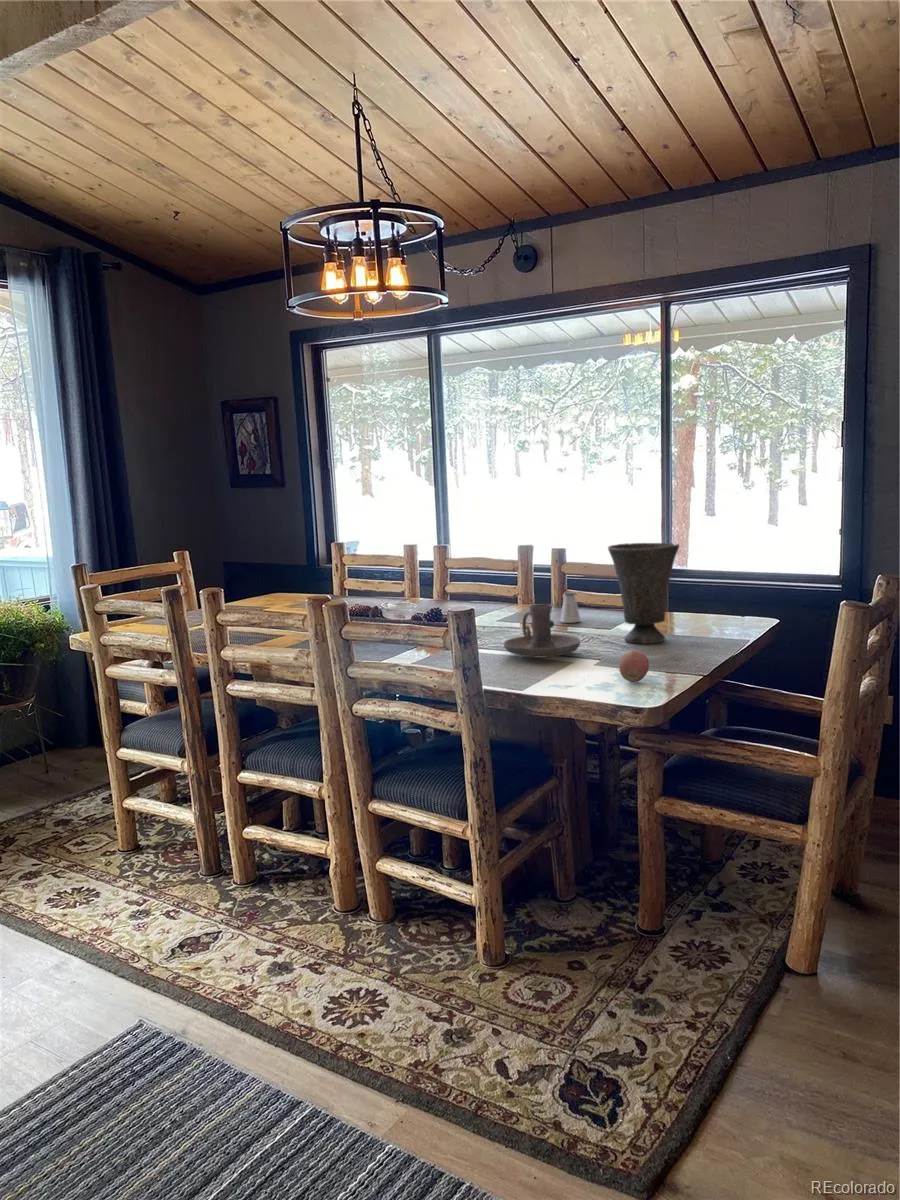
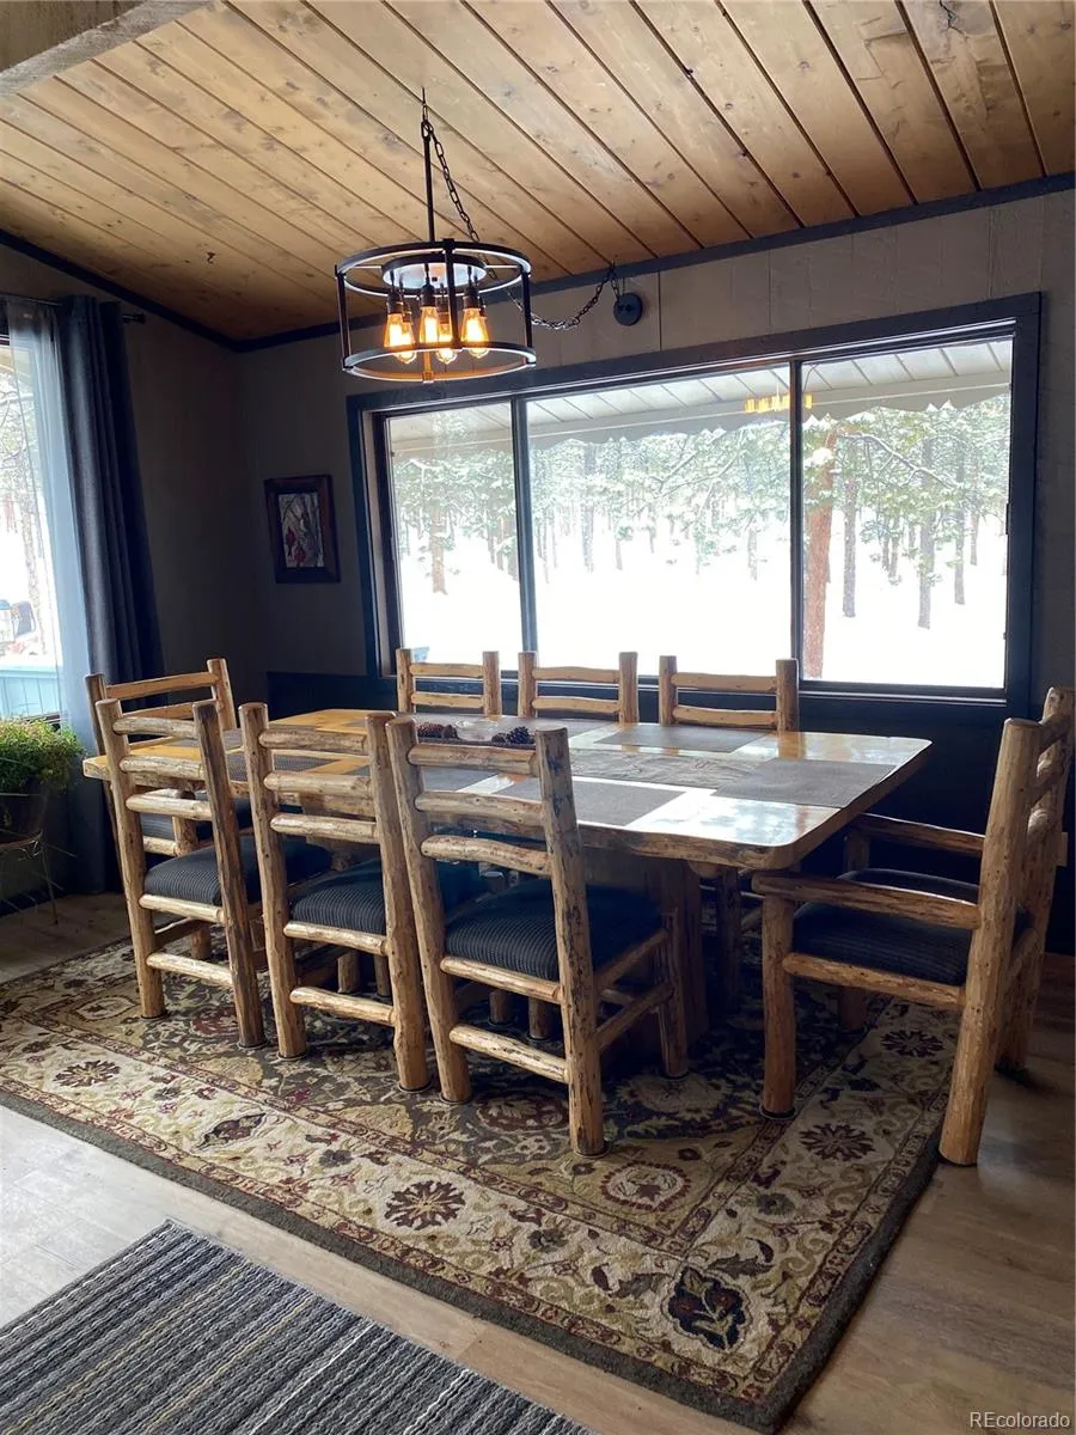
- vase [607,542,680,644]
- candle holder [503,603,582,659]
- apple [618,650,650,683]
- saltshaker [559,591,582,624]
